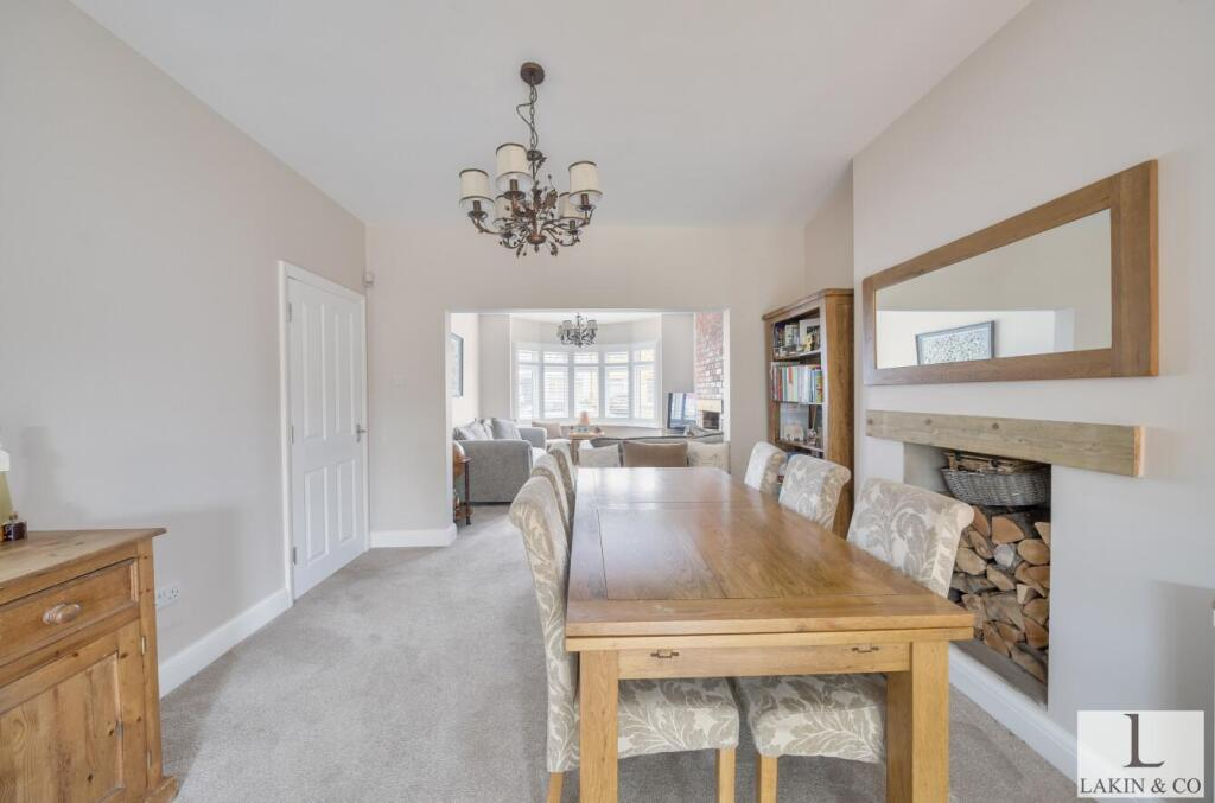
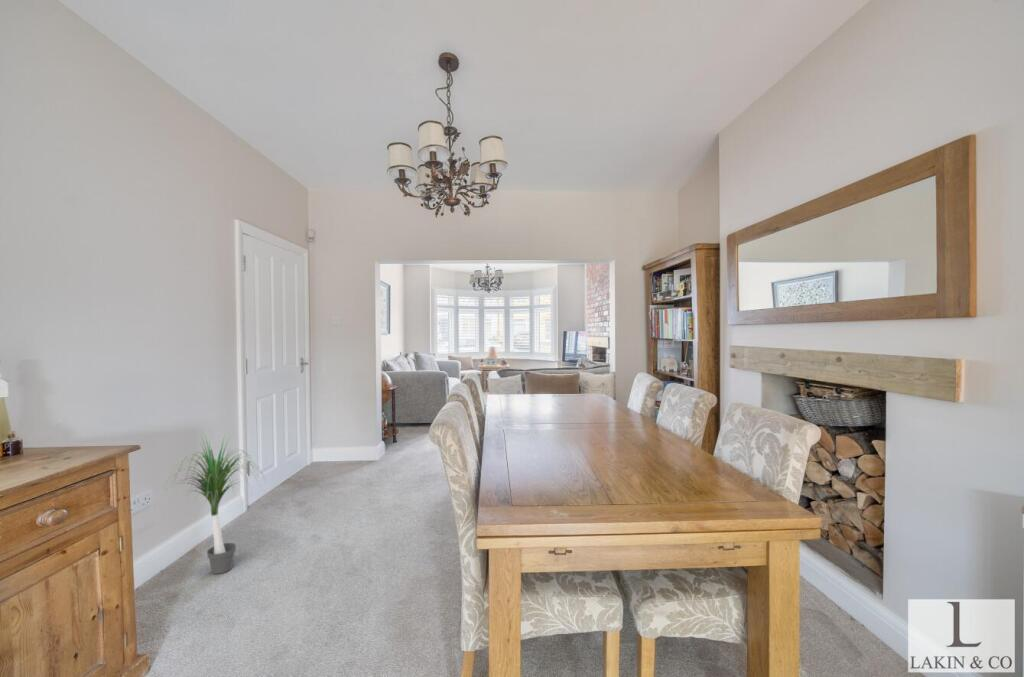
+ potted plant [158,435,267,575]
